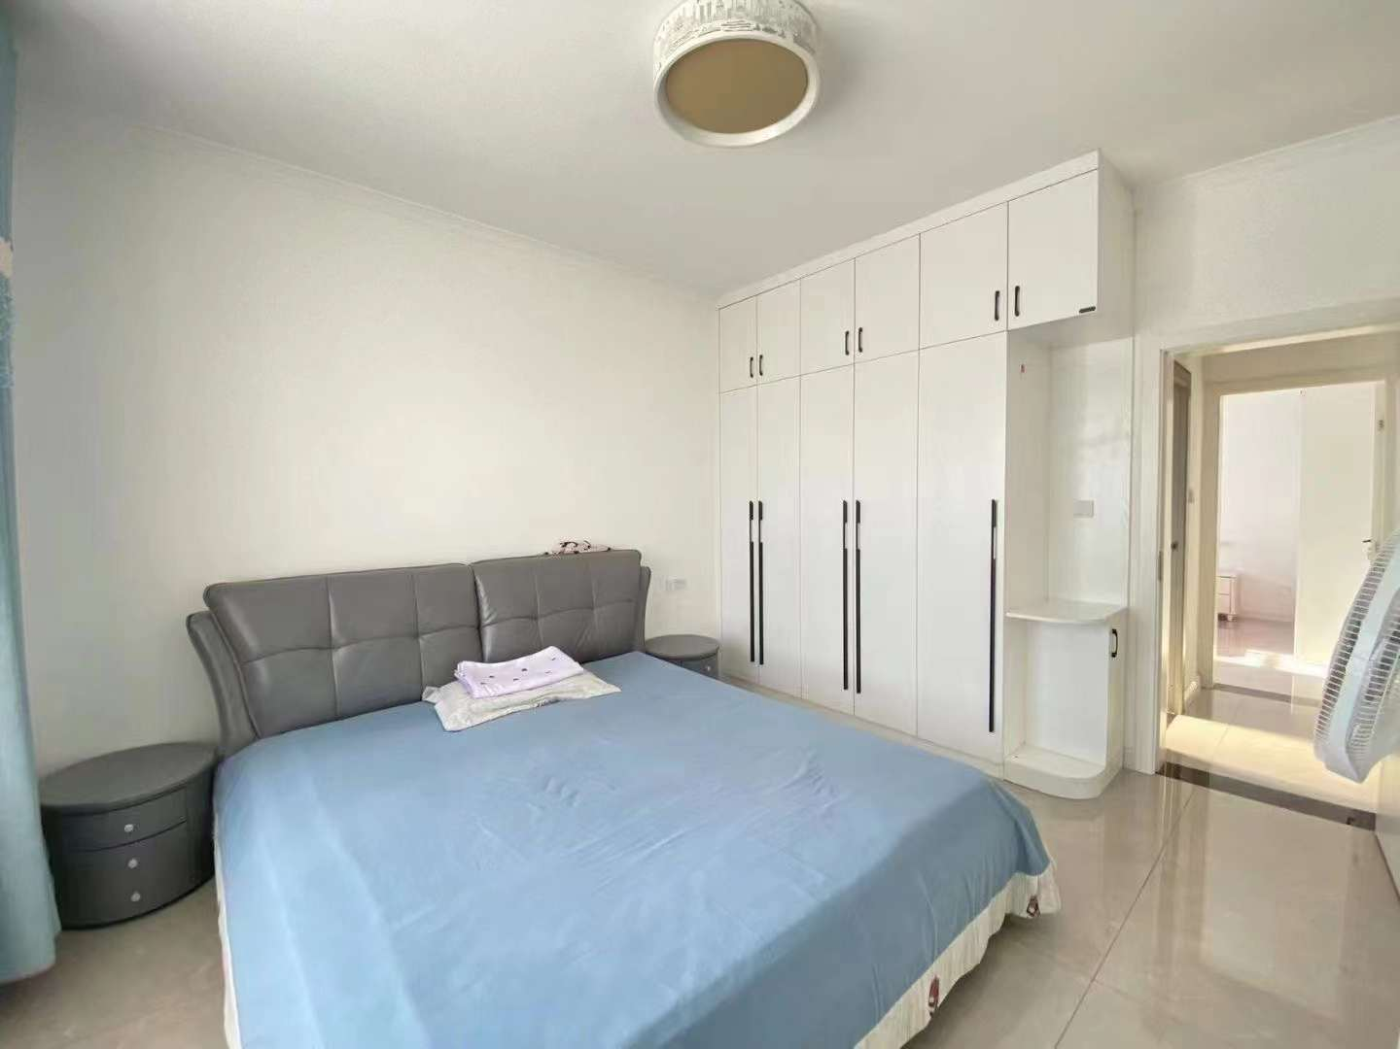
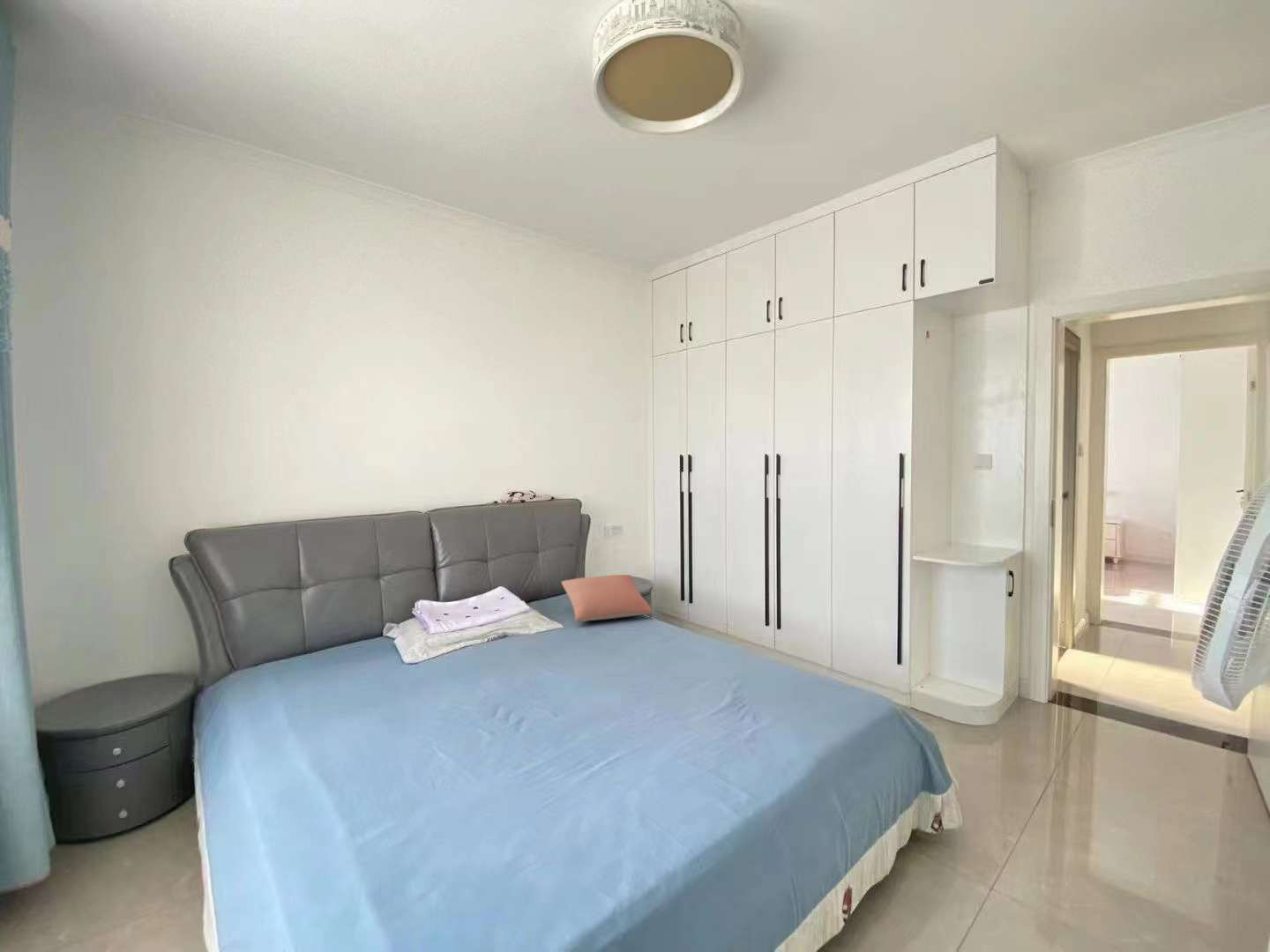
+ pillow [561,574,654,622]
